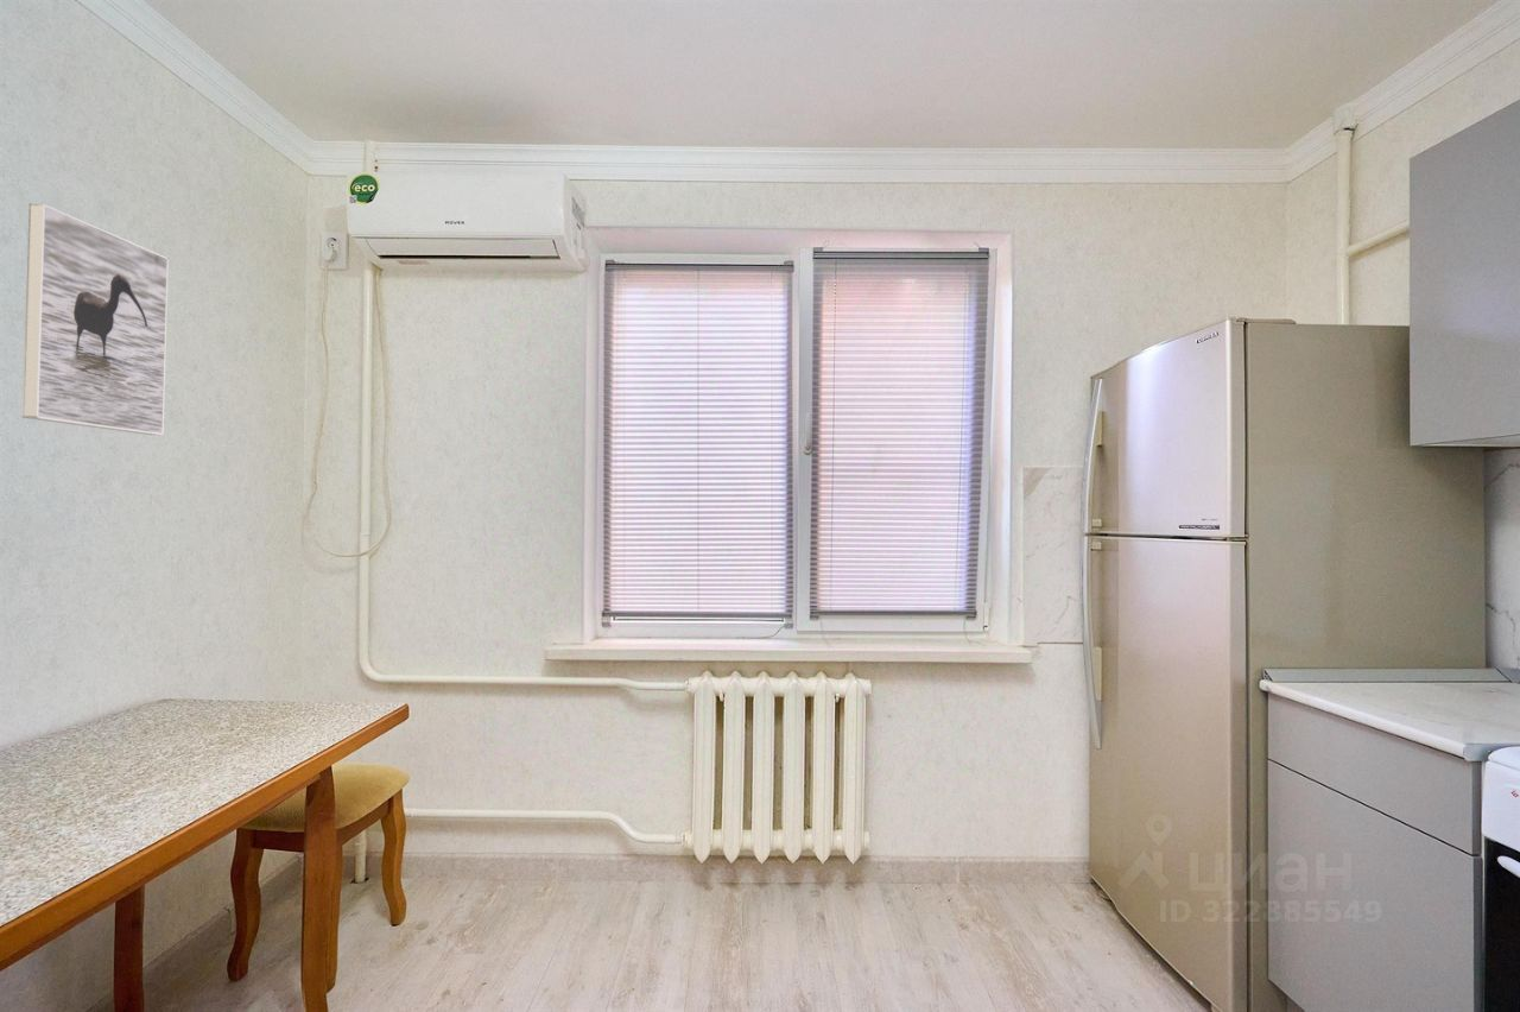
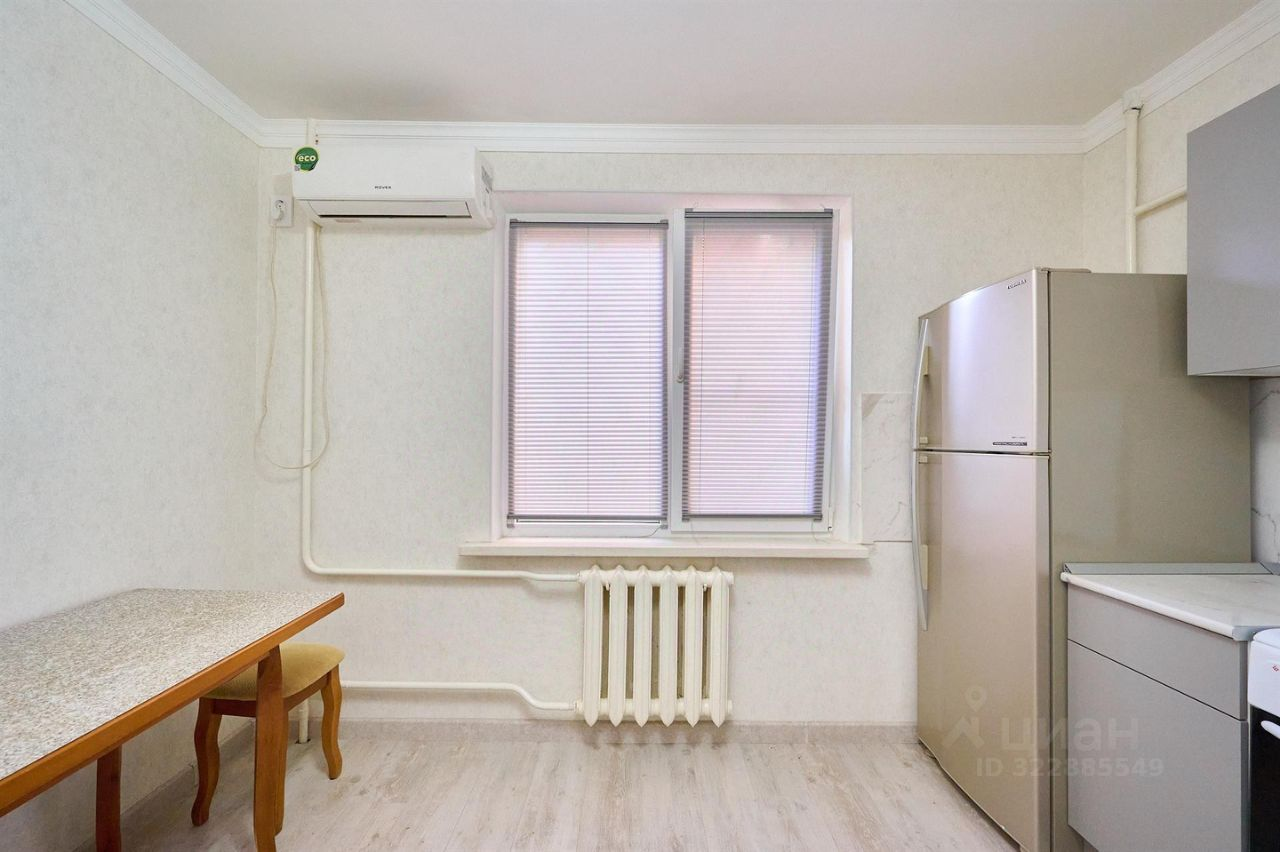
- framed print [21,202,170,436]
